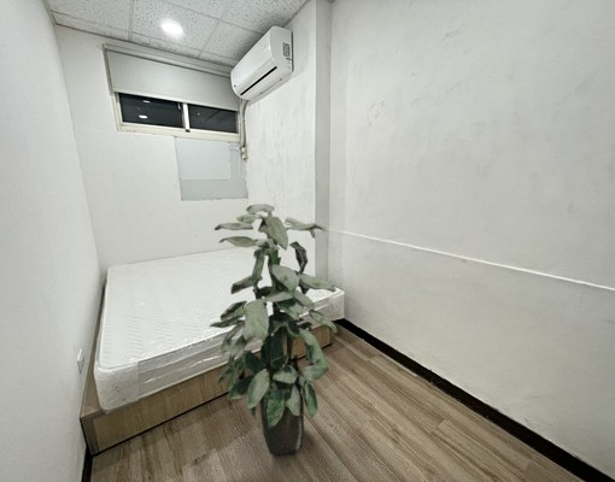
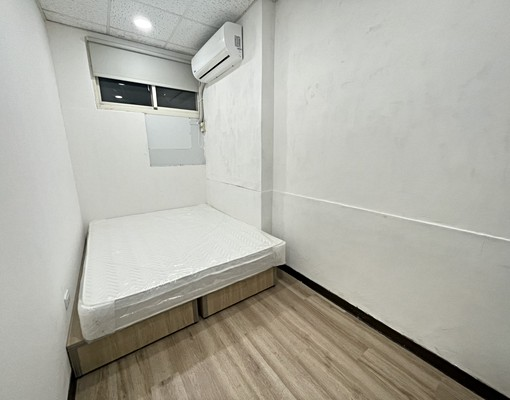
- indoor plant [209,202,339,455]
